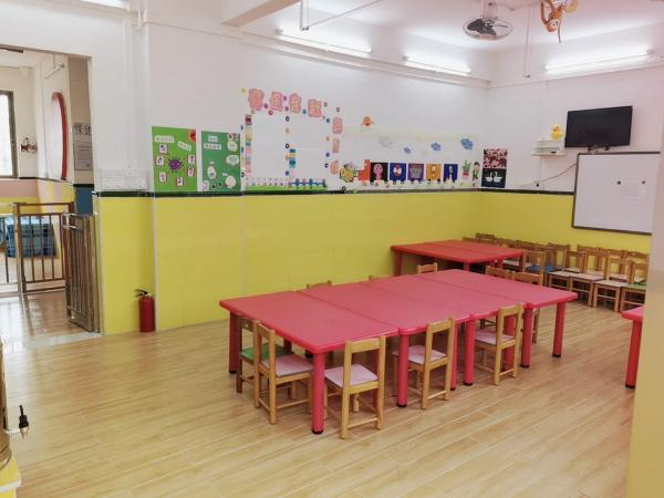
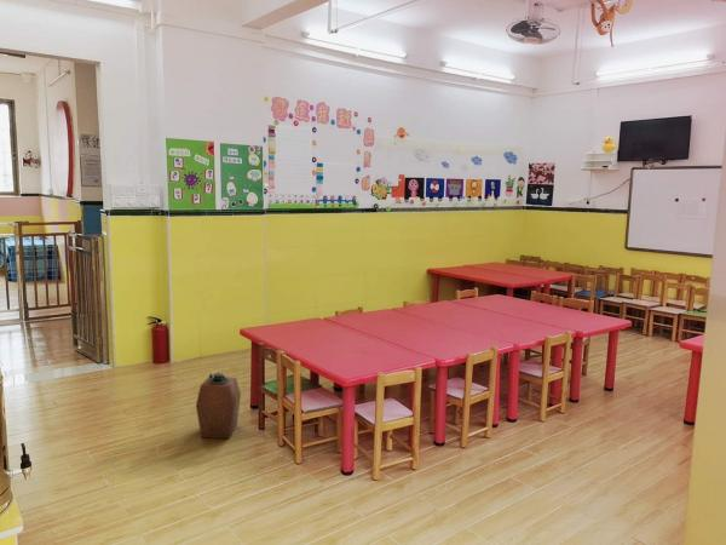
+ speaker [195,372,242,440]
